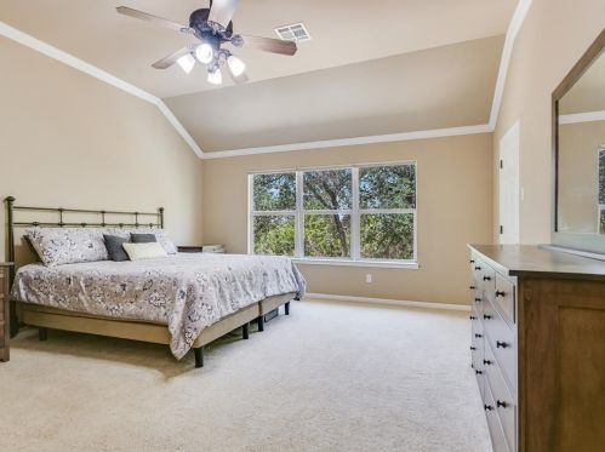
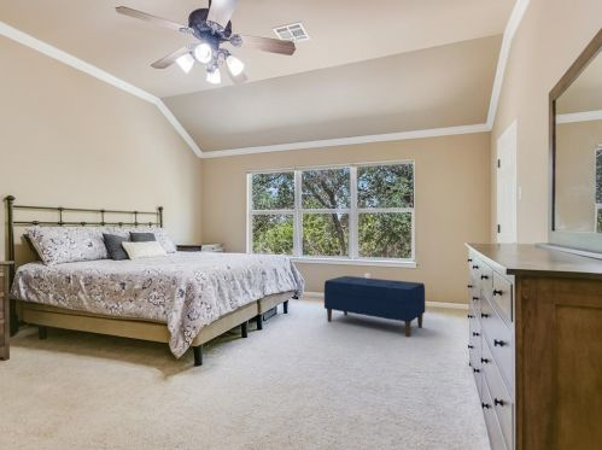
+ bench [323,275,426,338]
